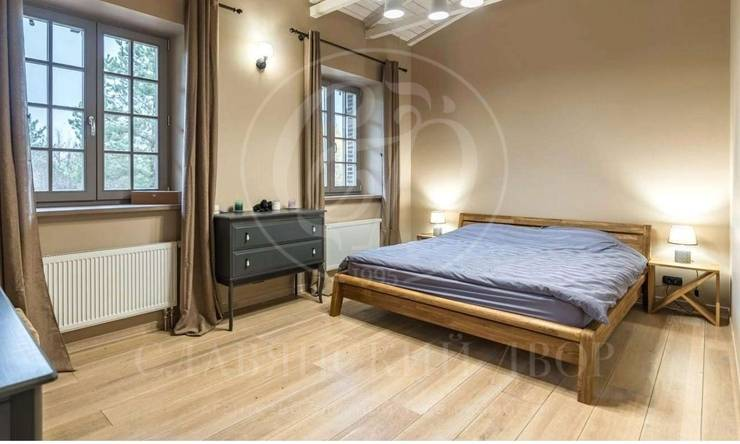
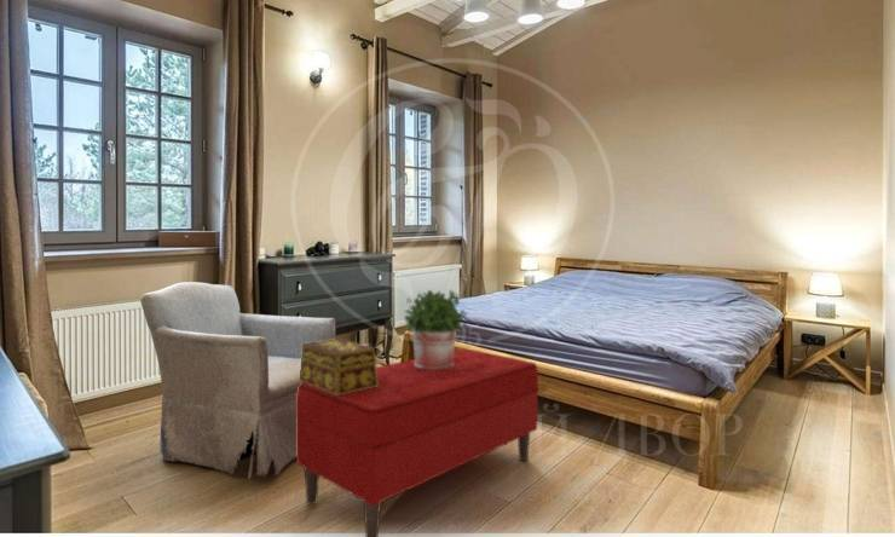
+ potted plant [403,289,468,370]
+ armchair [139,281,336,480]
+ decorative box [300,337,379,395]
+ bench [295,348,539,537]
